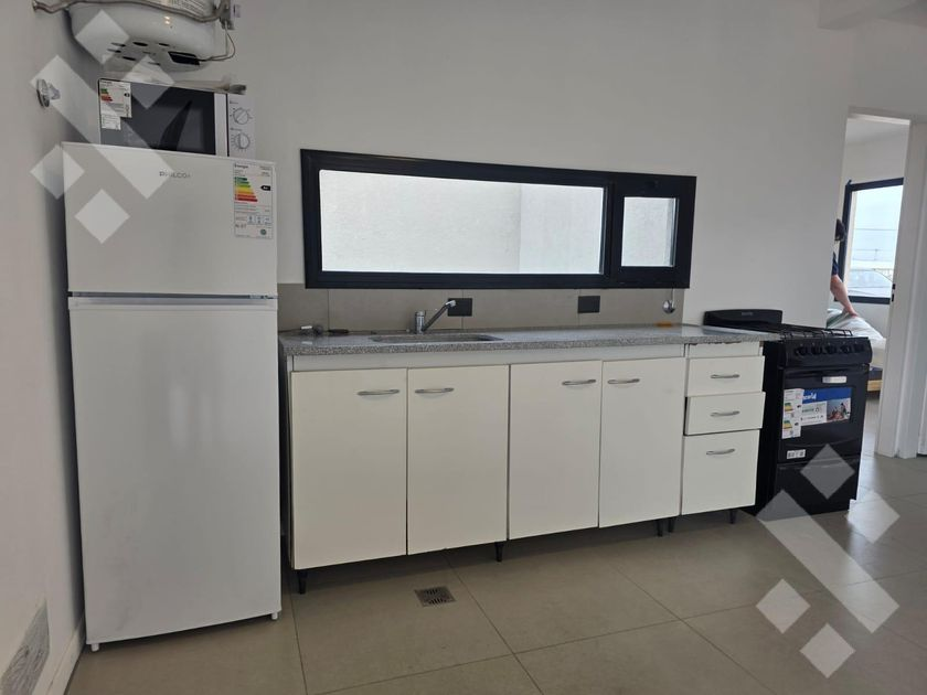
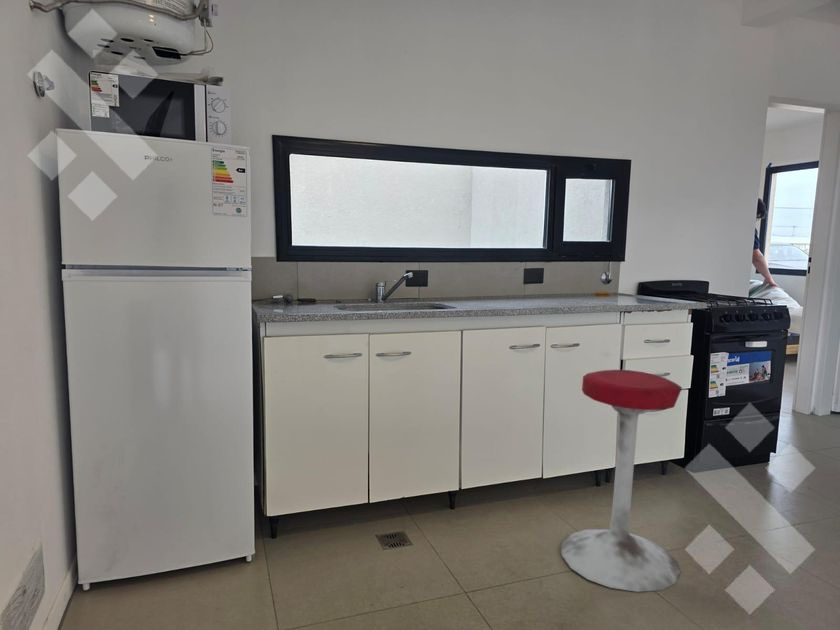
+ stool [560,369,683,593]
